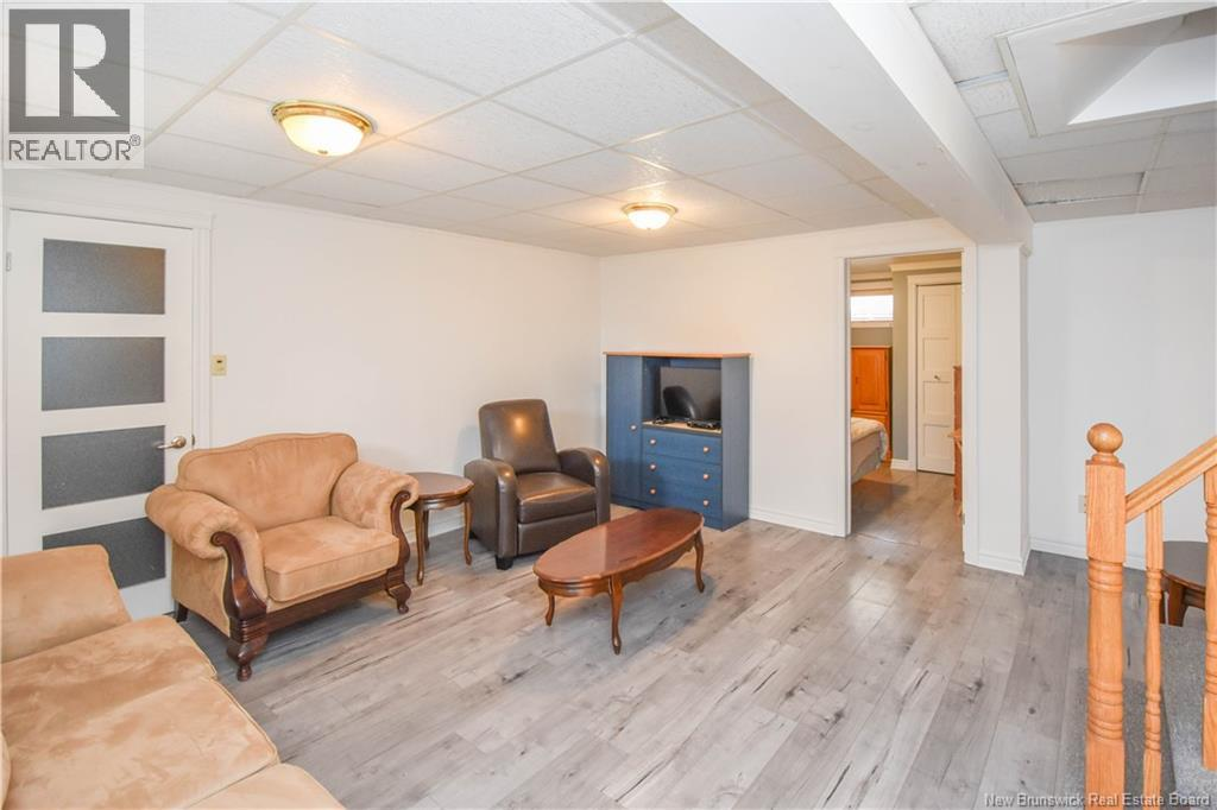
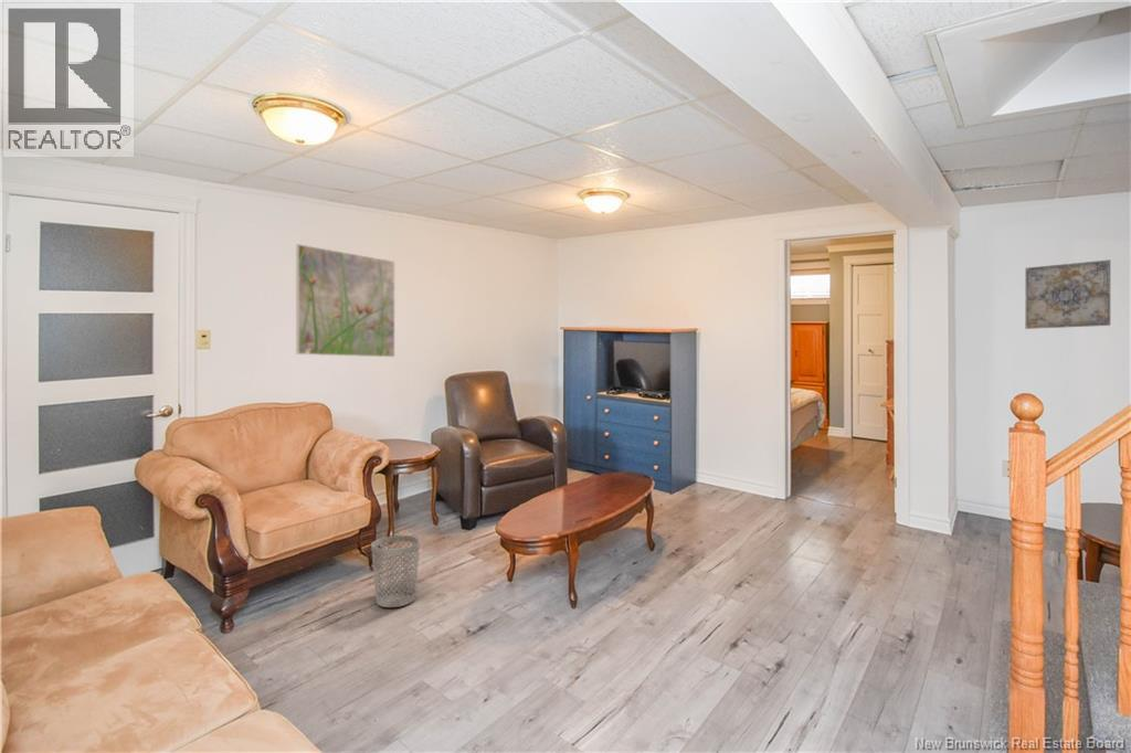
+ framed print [295,243,395,358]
+ wastebasket [370,534,421,608]
+ wall art [1025,258,1111,330]
